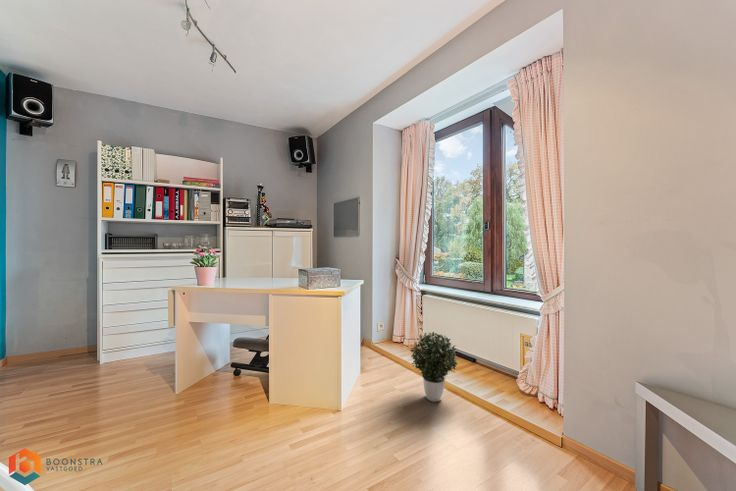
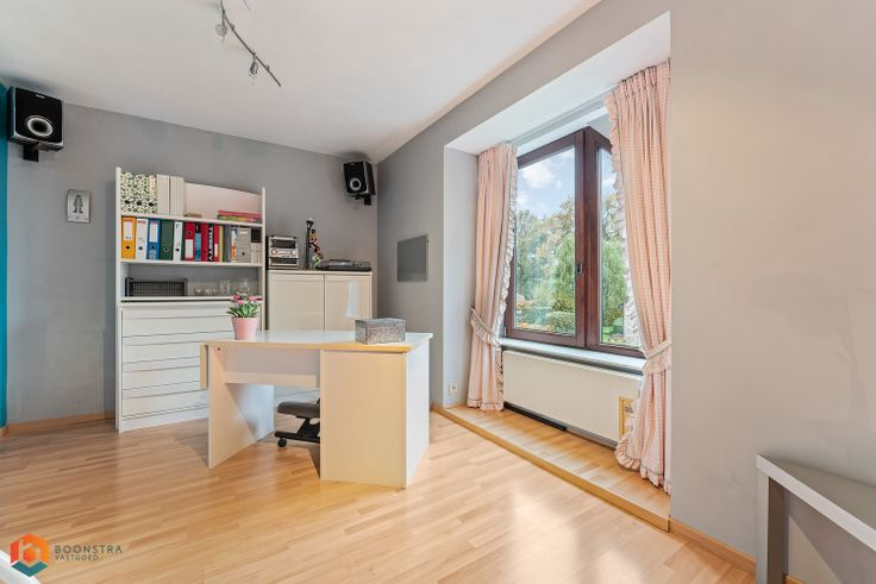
- potted plant [409,331,458,403]
